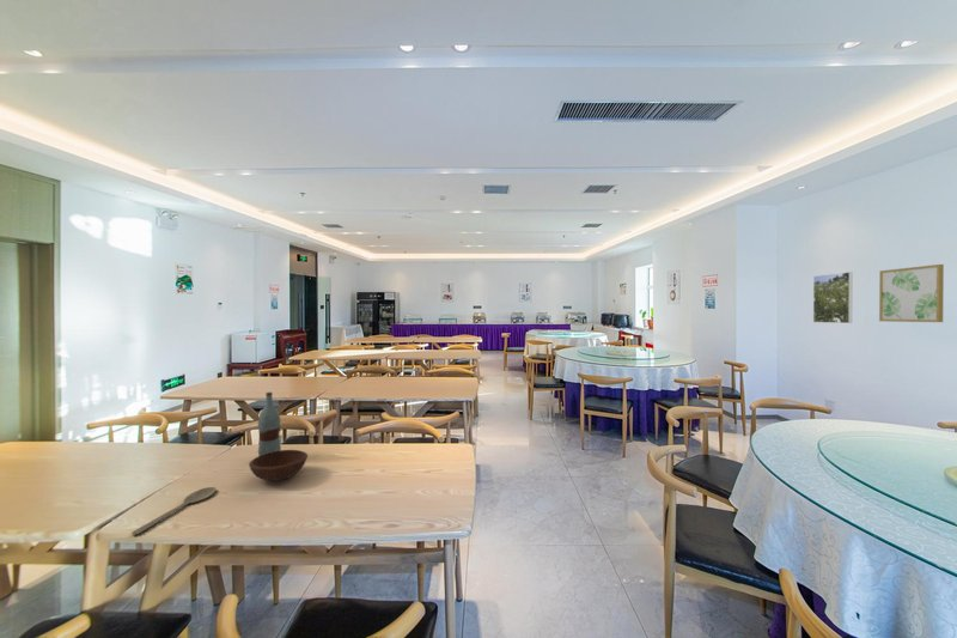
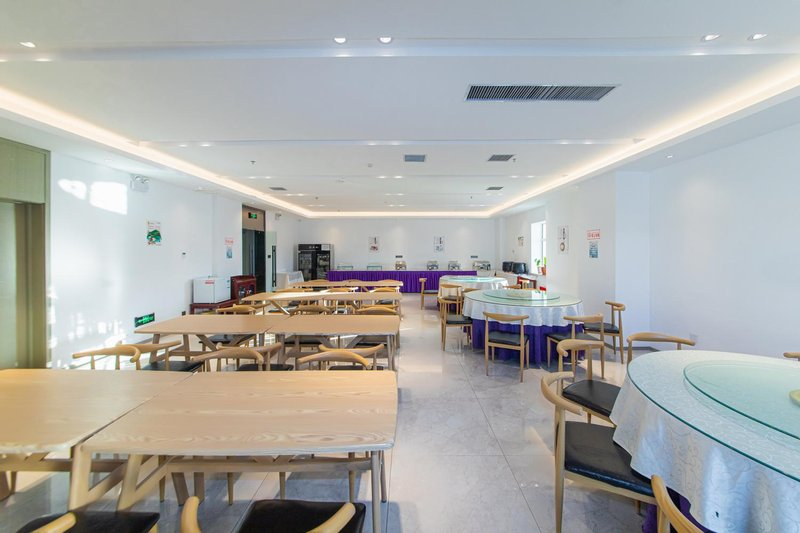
- wooden spoon [130,486,218,535]
- wall art [878,263,945,323]
- bottle [257,391,282,457]
- bowl [248,449,309,482]
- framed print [812,271,853,324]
